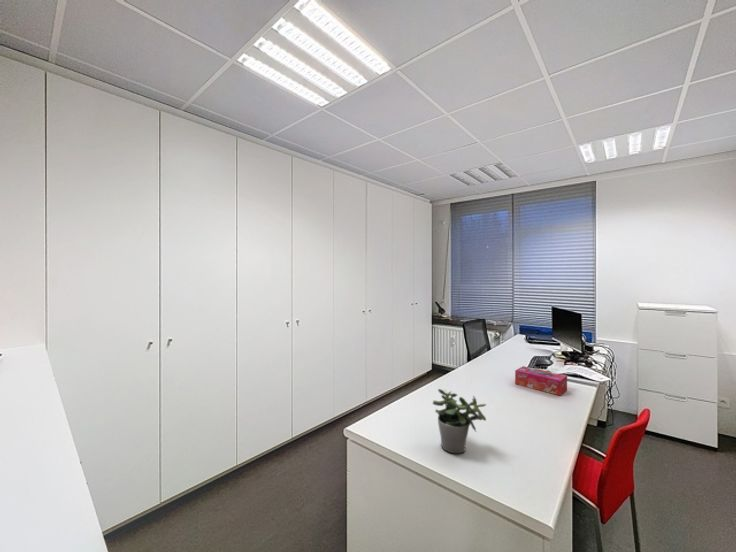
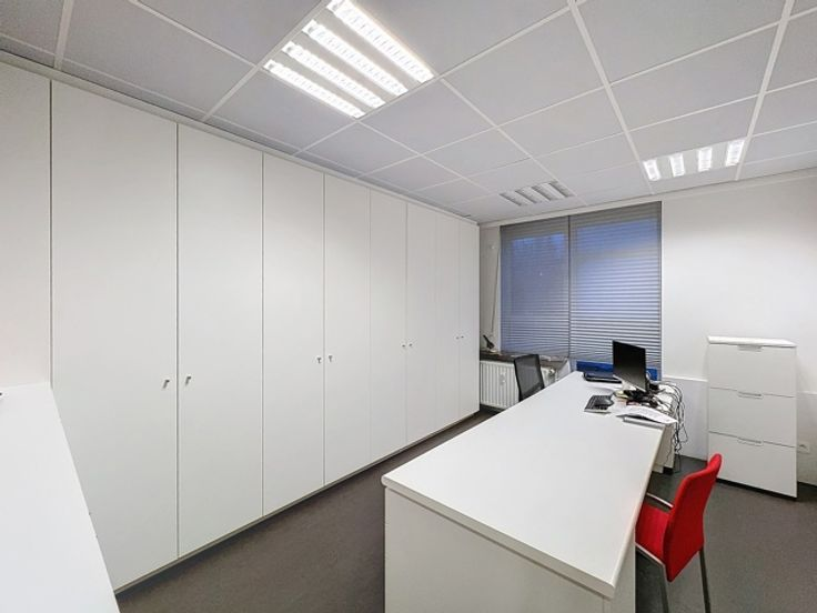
- potted plant [432,388,487,454]
- tissue box [514,365,568,397]
